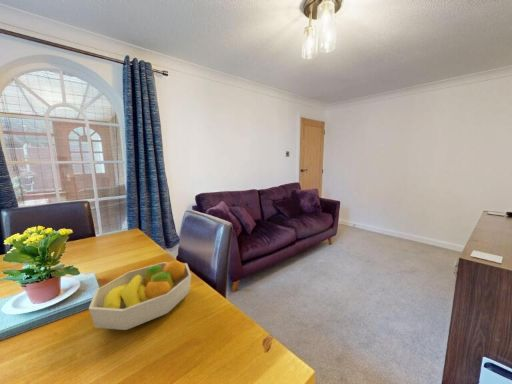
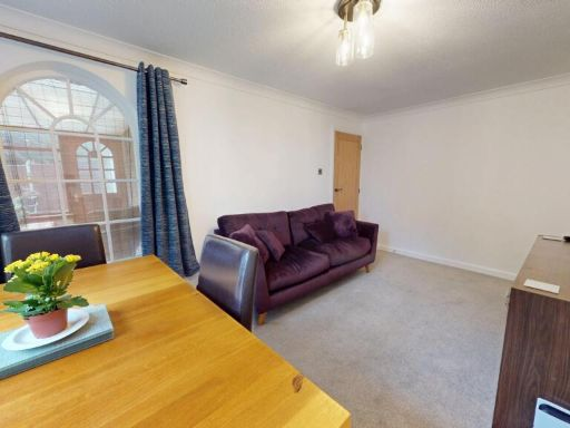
- fruit bowl [88,259,192,331]
